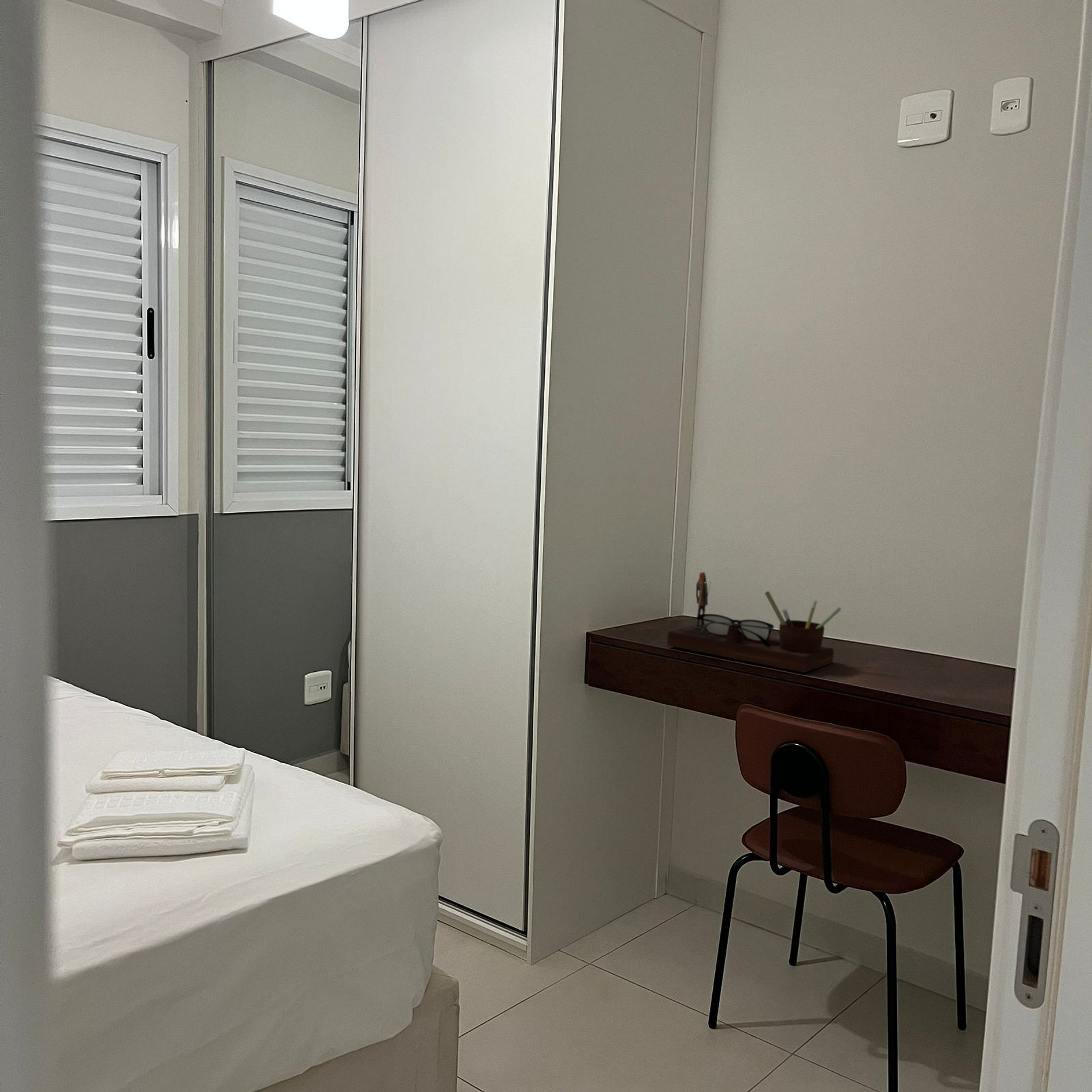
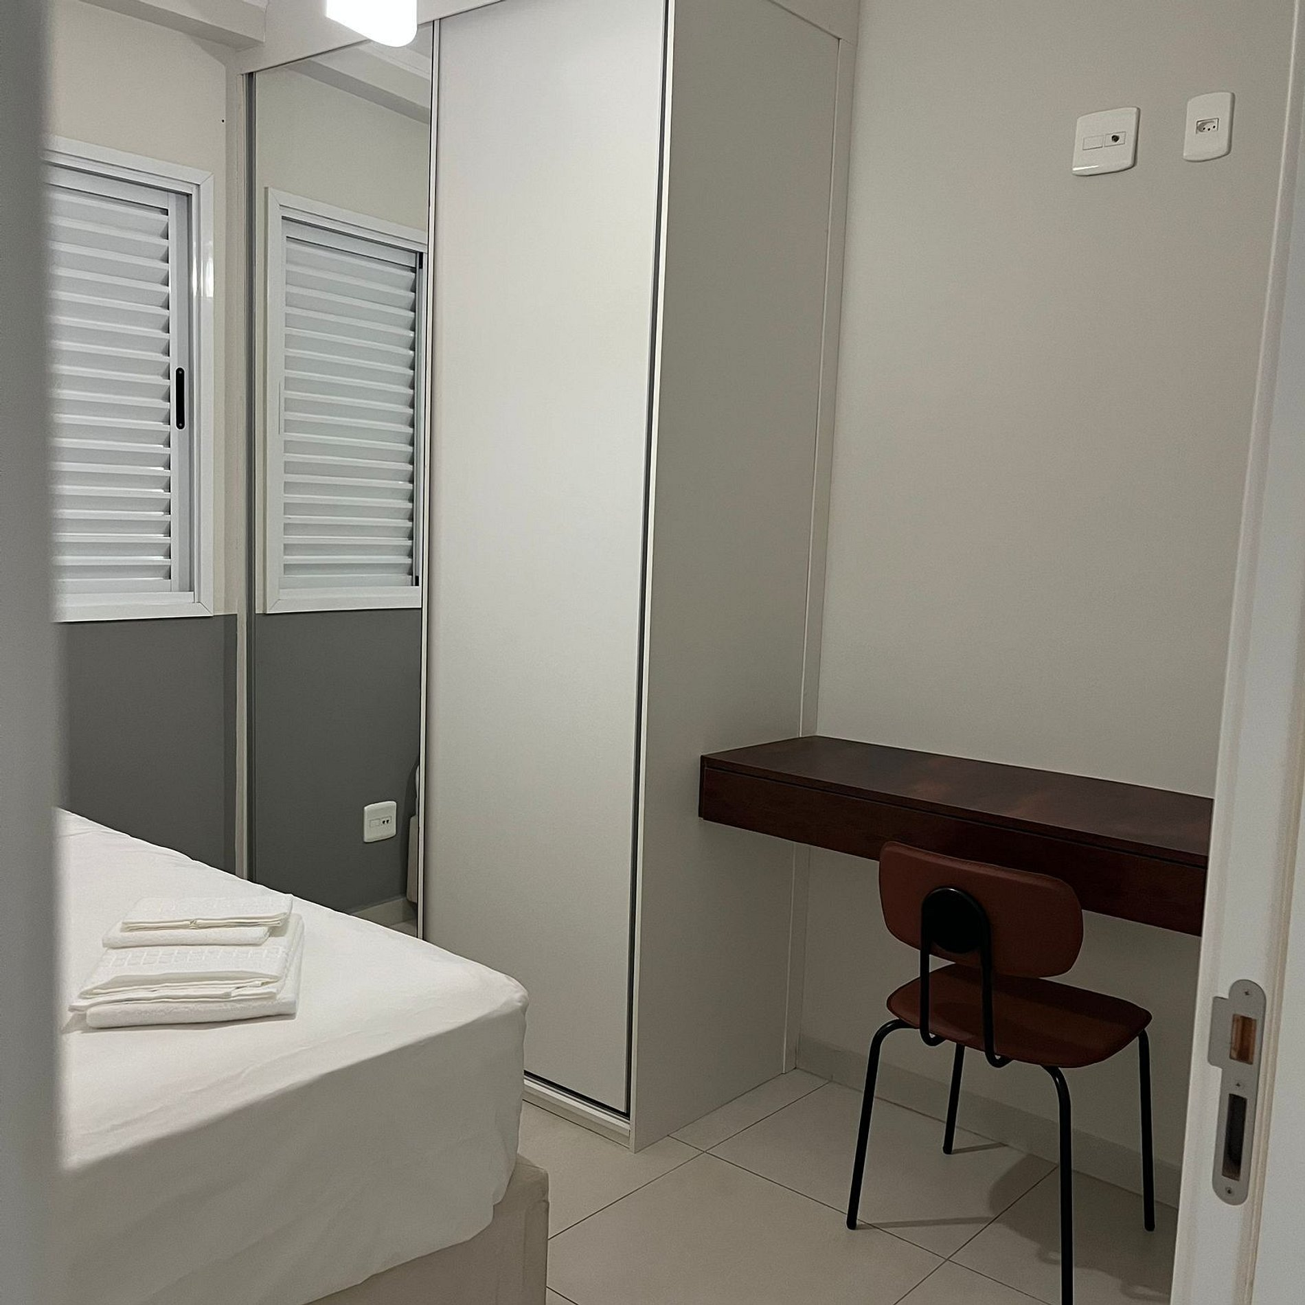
- desk organizer [667,572,842,673]
